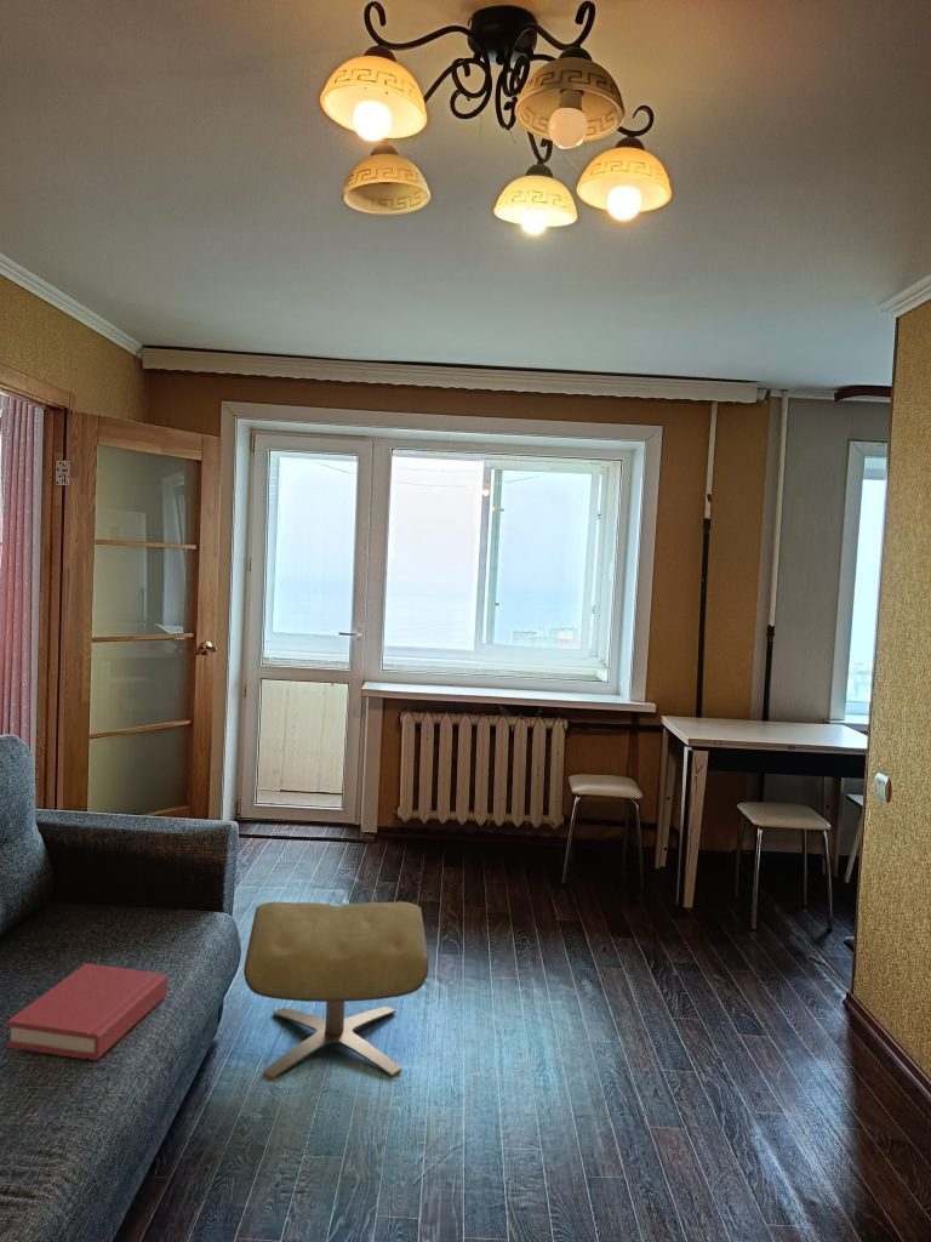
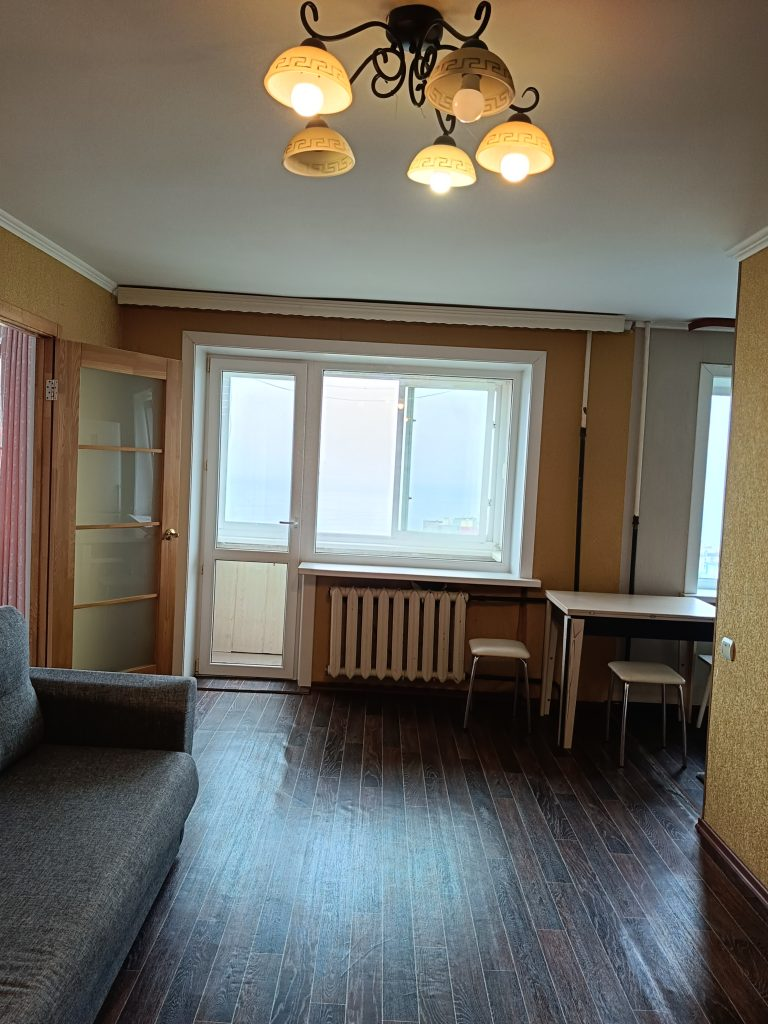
- ottoman [242,901,429,1081]
- hardback book [5,962,169,1061]
